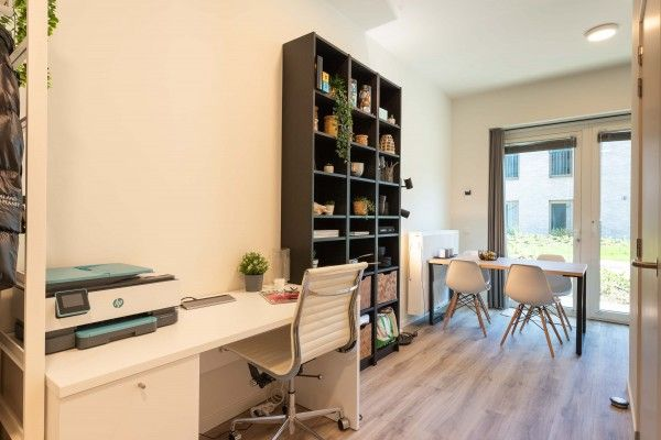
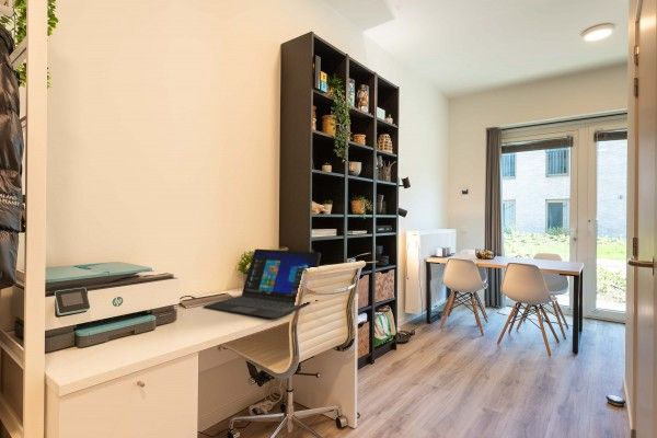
+ laptop [203,247,322,320]
